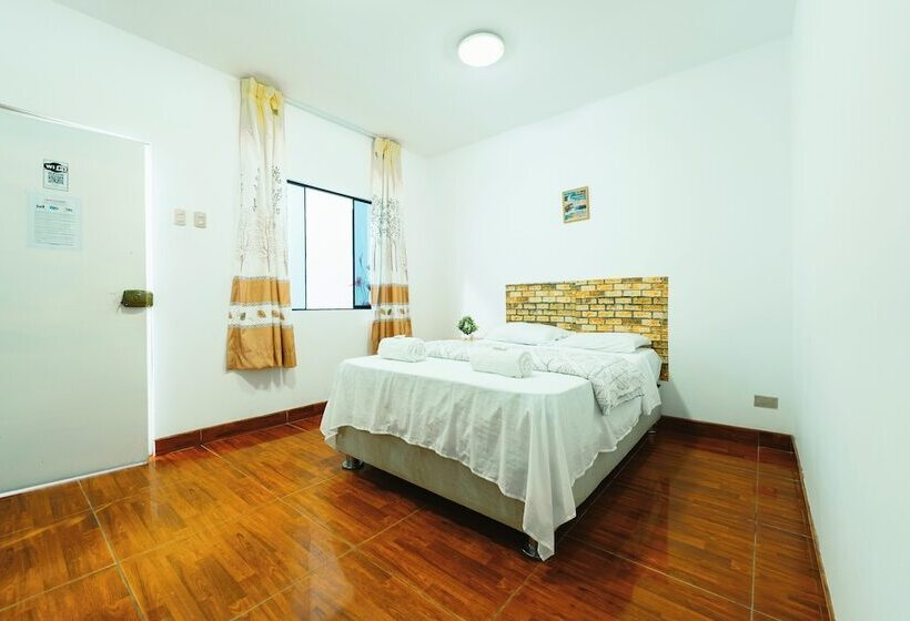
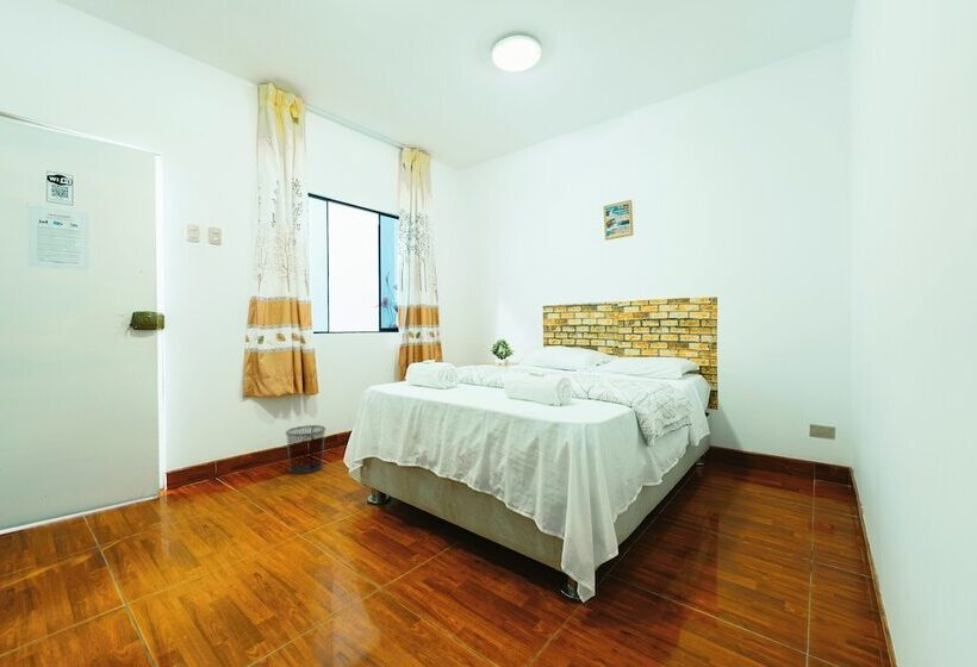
+ waste bin [285,424,326,475]
